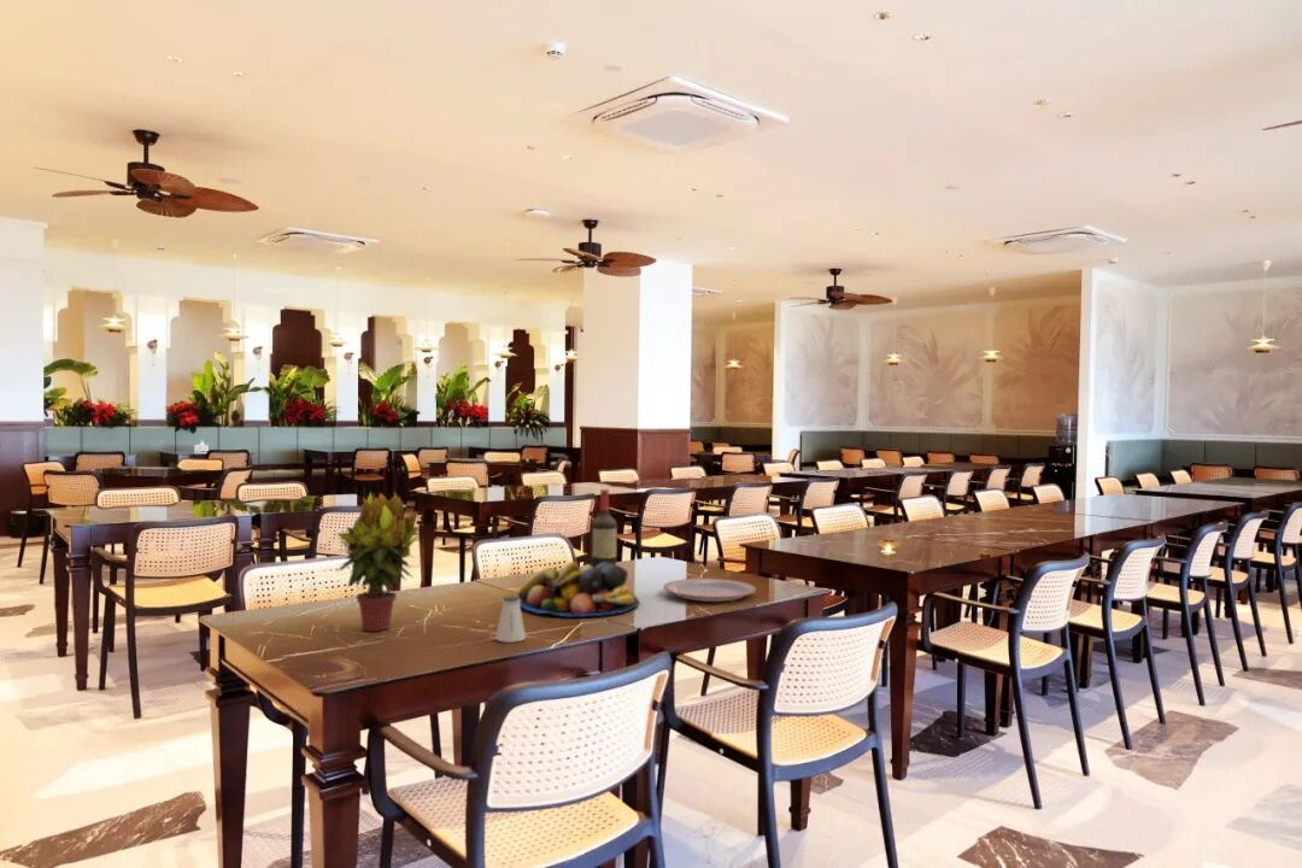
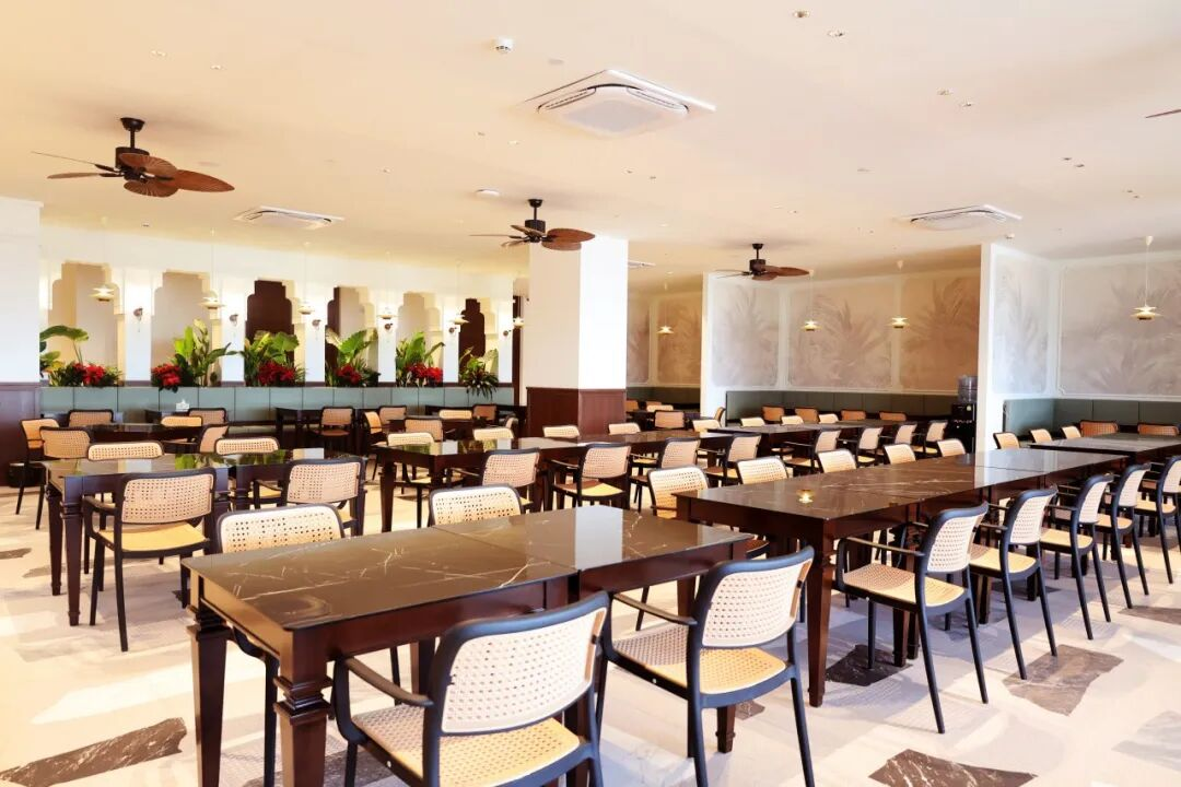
- wine bottle [590,488,618,569]
- plate [662,577,757,603]
- potted plant [334,489,421,633]
- fruit bowl [517,561,640,618]
- saltshaker [494,594,527,644]
